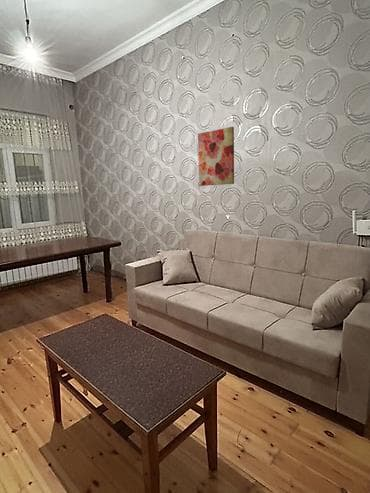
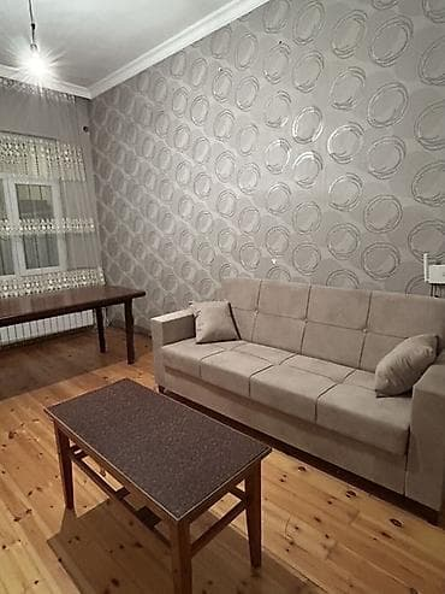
- wall art [197,126,235,187]
